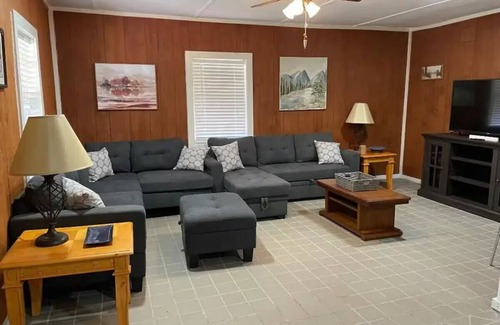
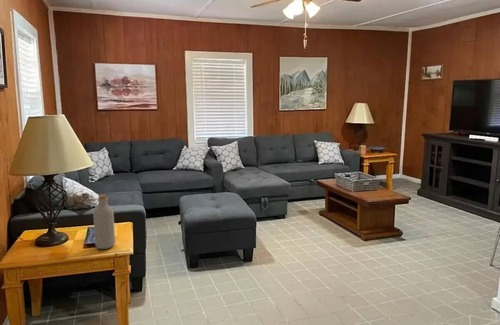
+ bottle [92,194,116,250]
